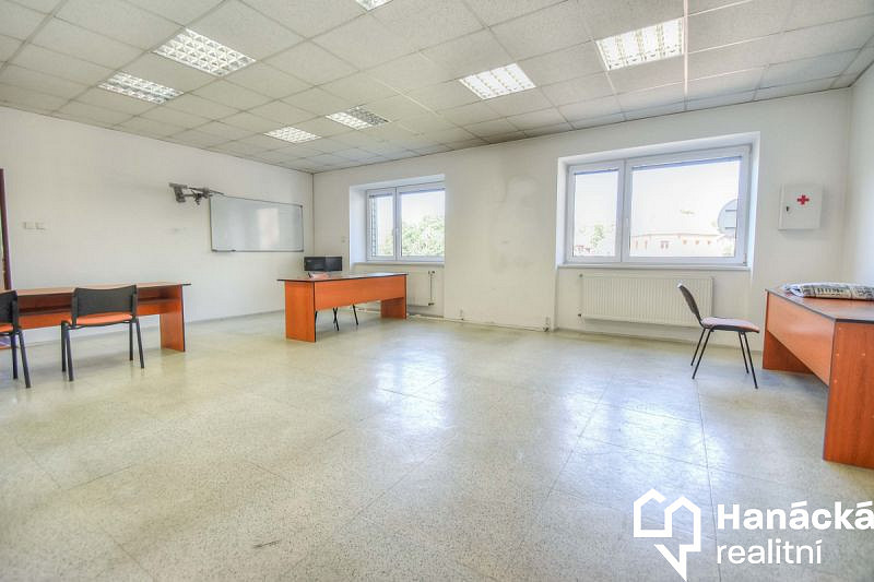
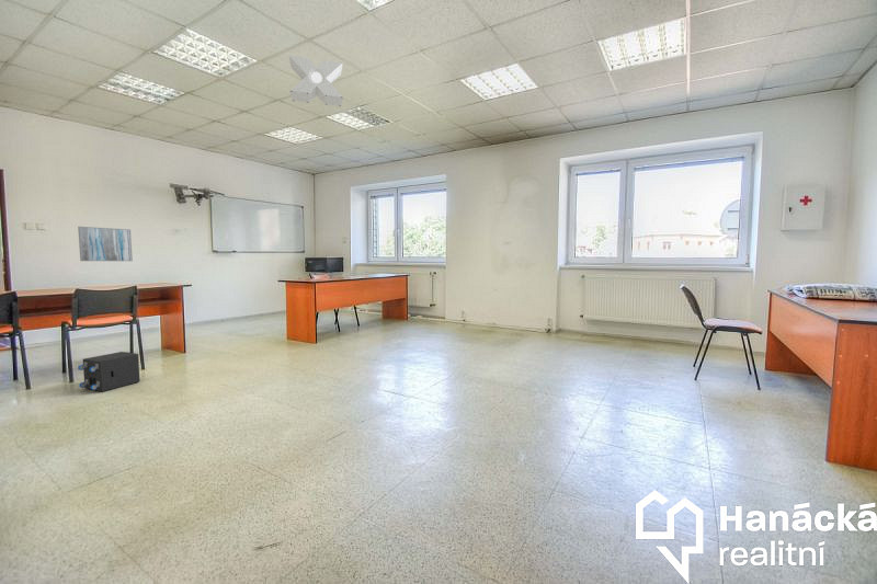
+ speaker [77,351,141,392]
+ projector [288,55,344,107]
+ wall art [77,226,134,262]
